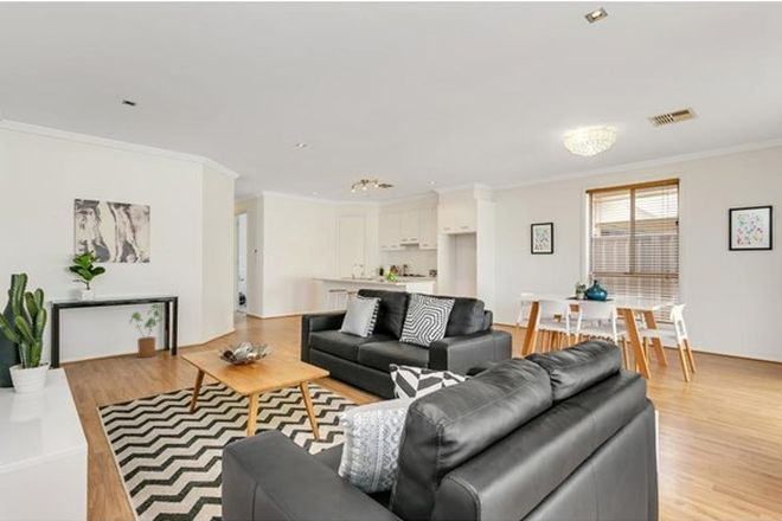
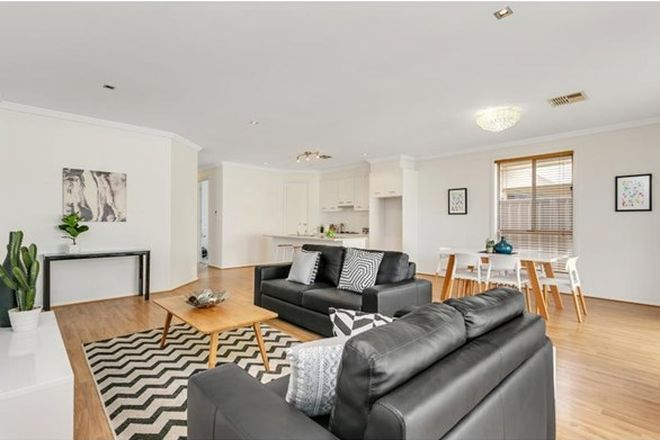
- house plant [129,303,165,359]
